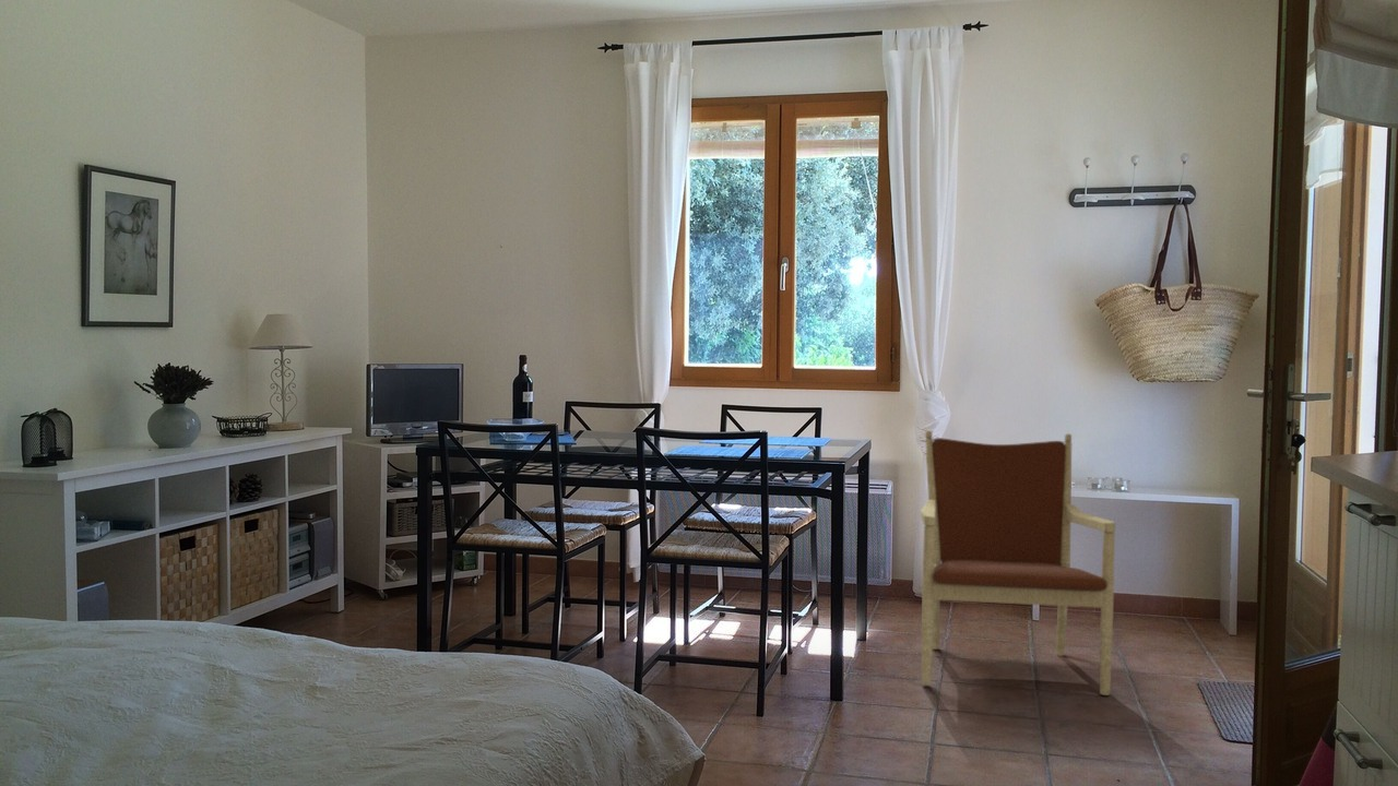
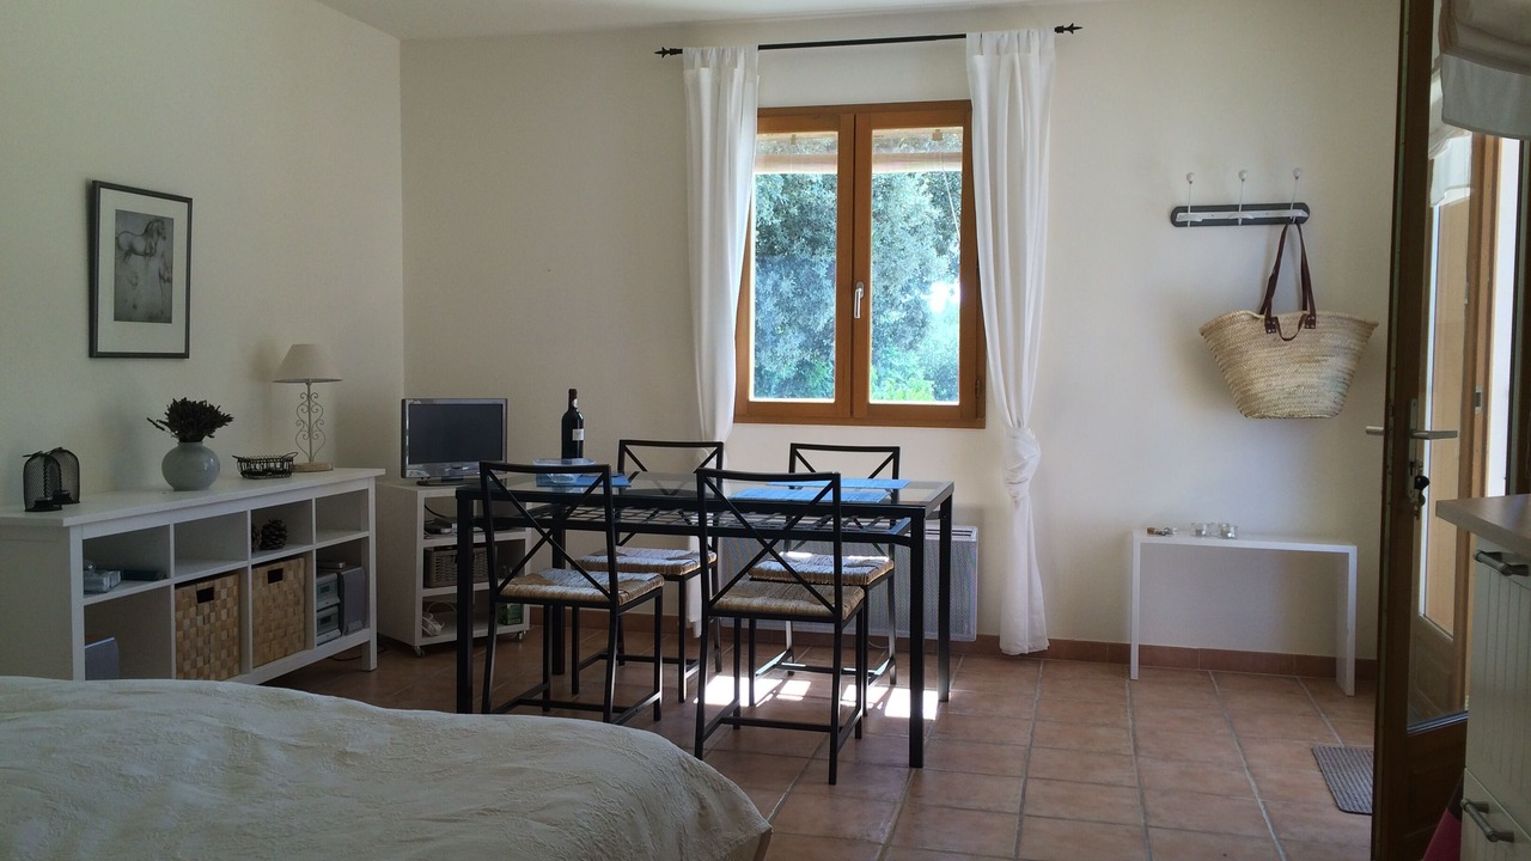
- armchair [920,430,1116,696]
